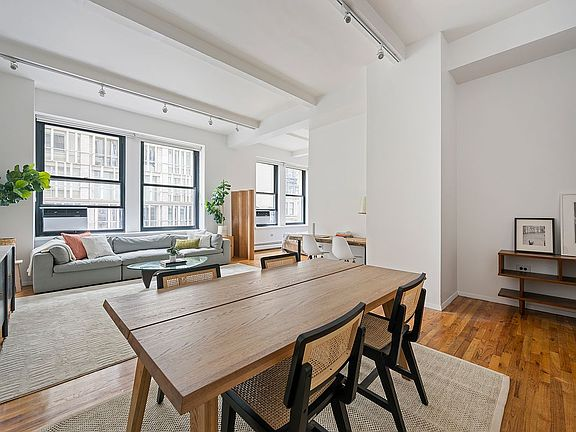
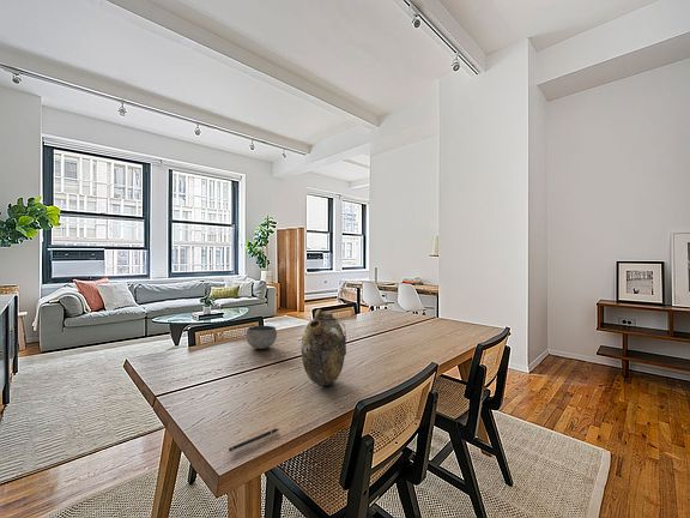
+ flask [301,308,347,387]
+ bowl [246,325,278,350]
+ pen [228,428,279,452]
